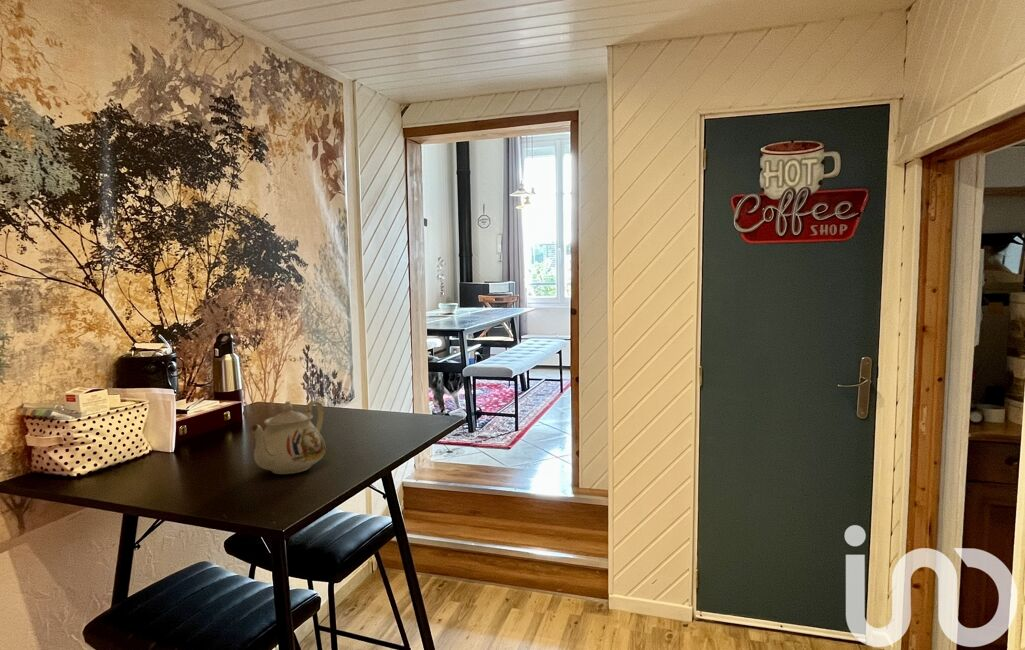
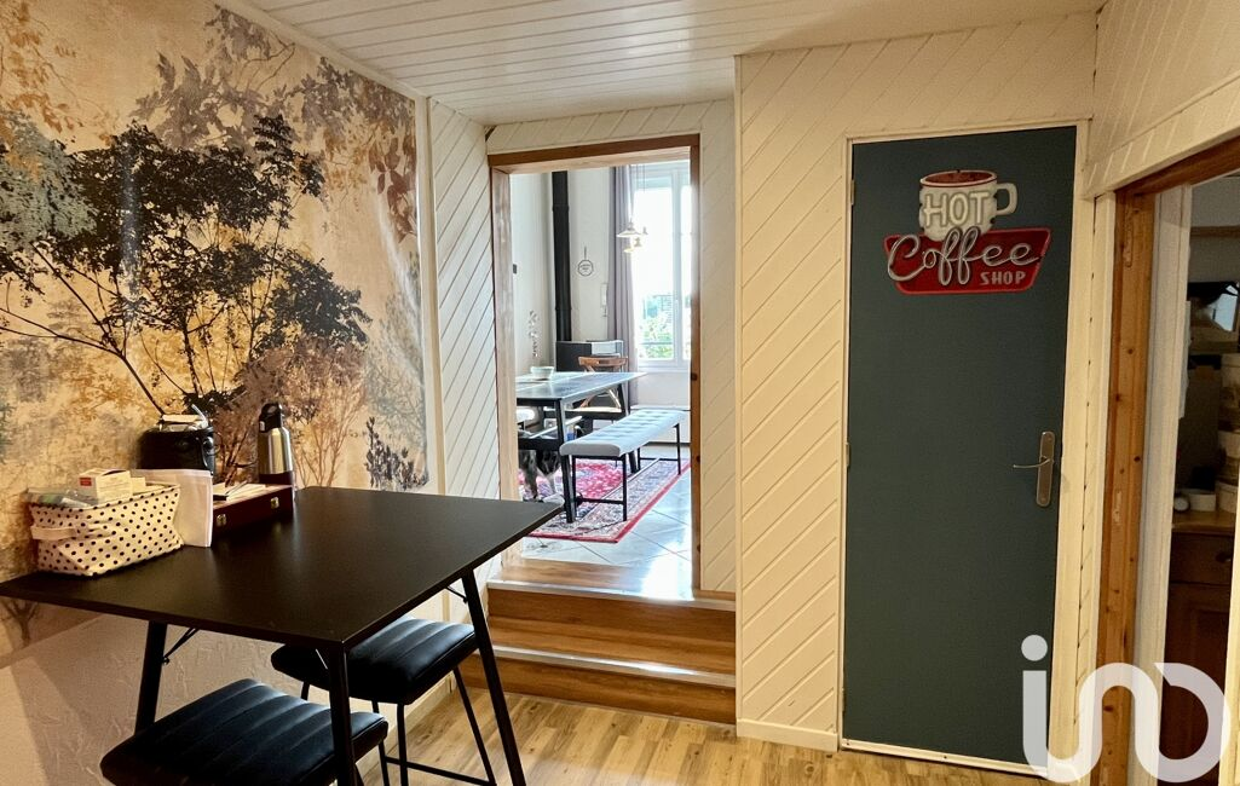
- teapot [249,400,327,475]
